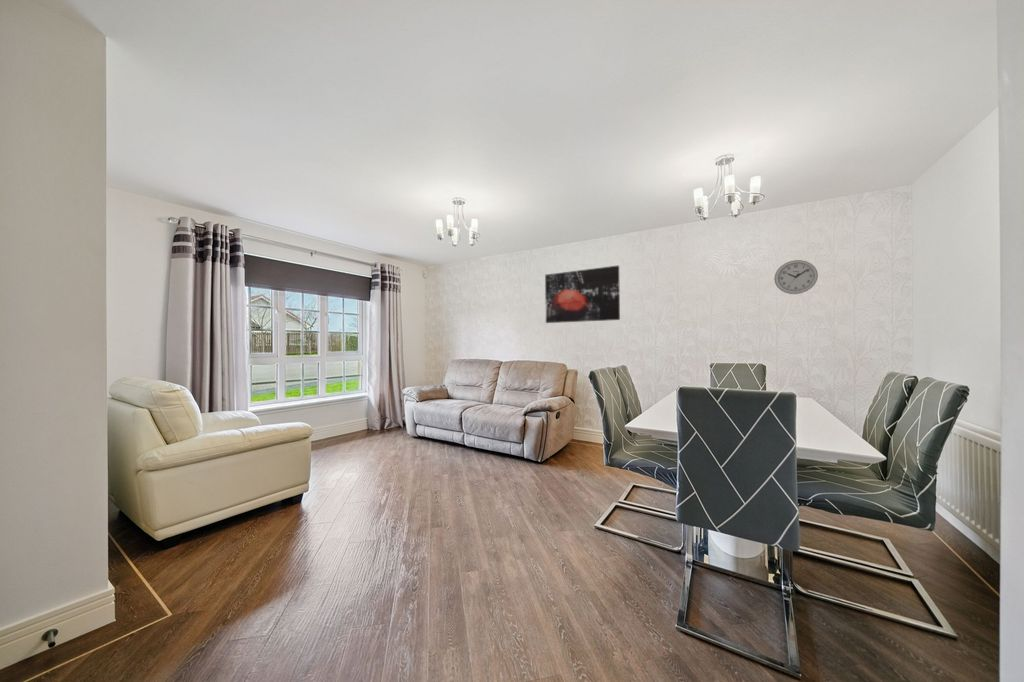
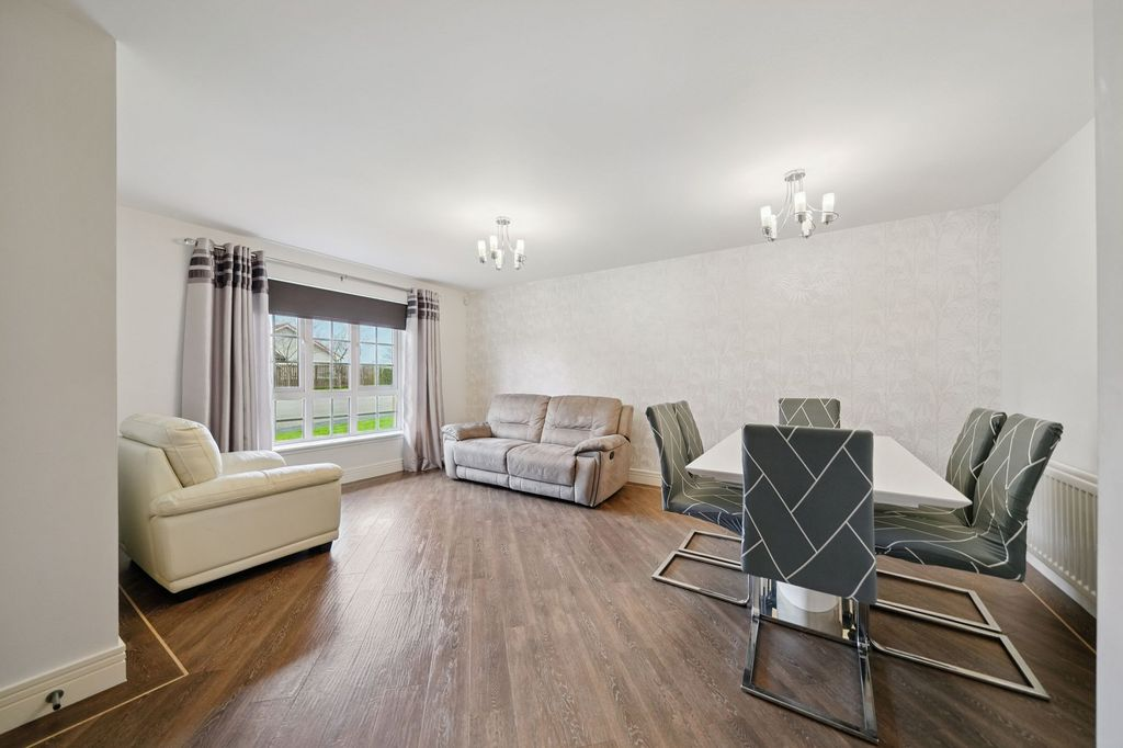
- wall clock [773,259,819,295]
- wall art [544,265,621,324]
